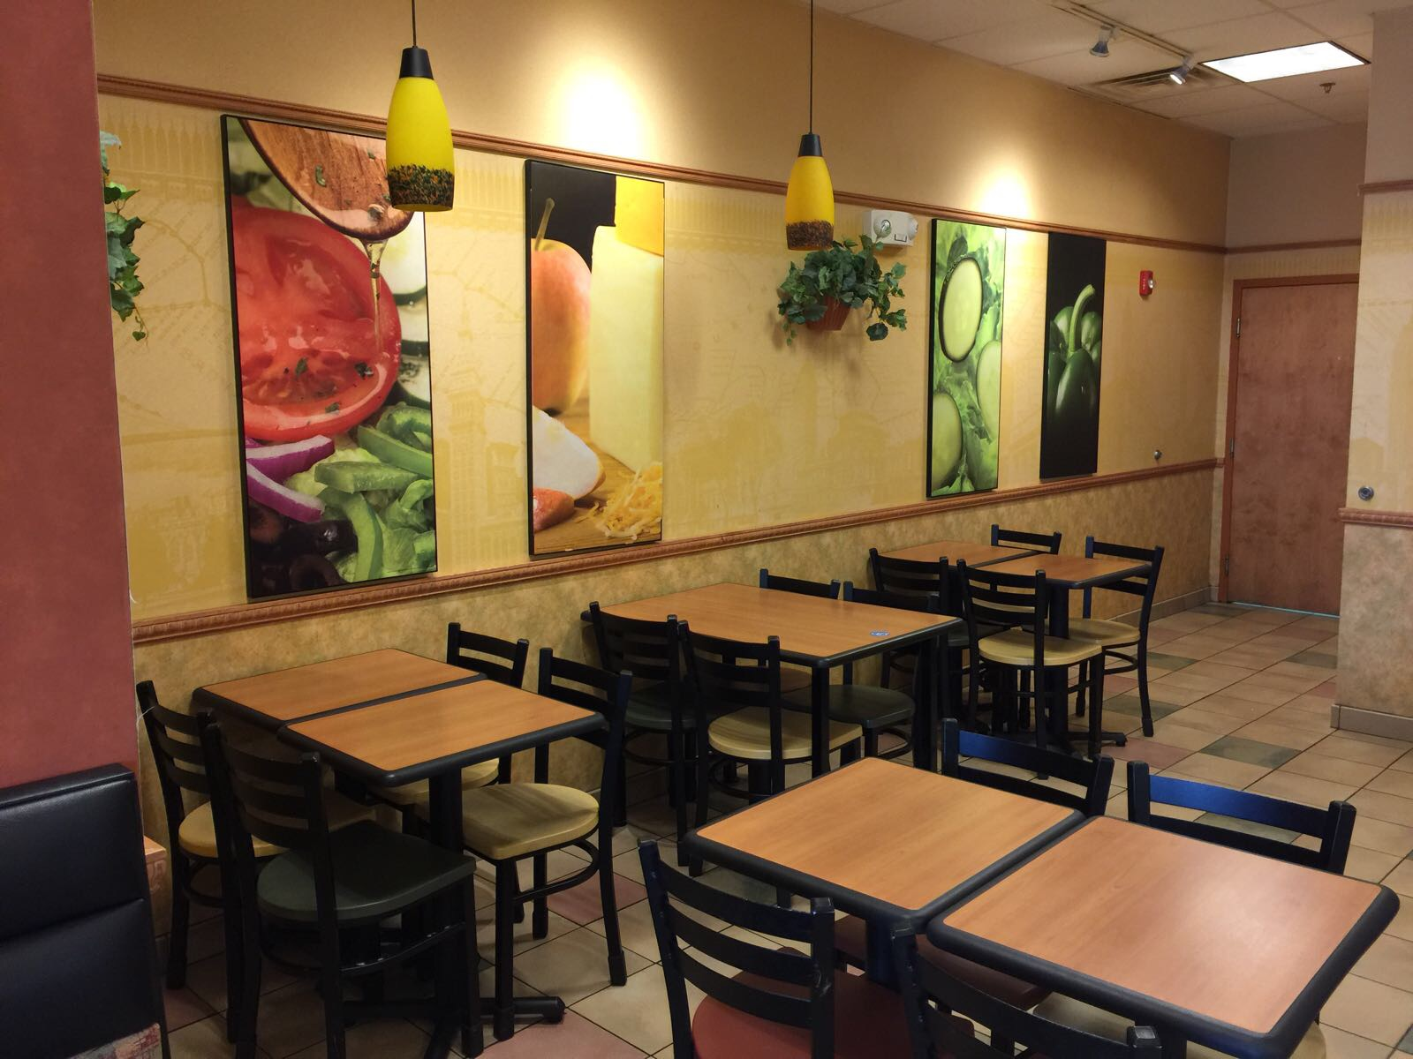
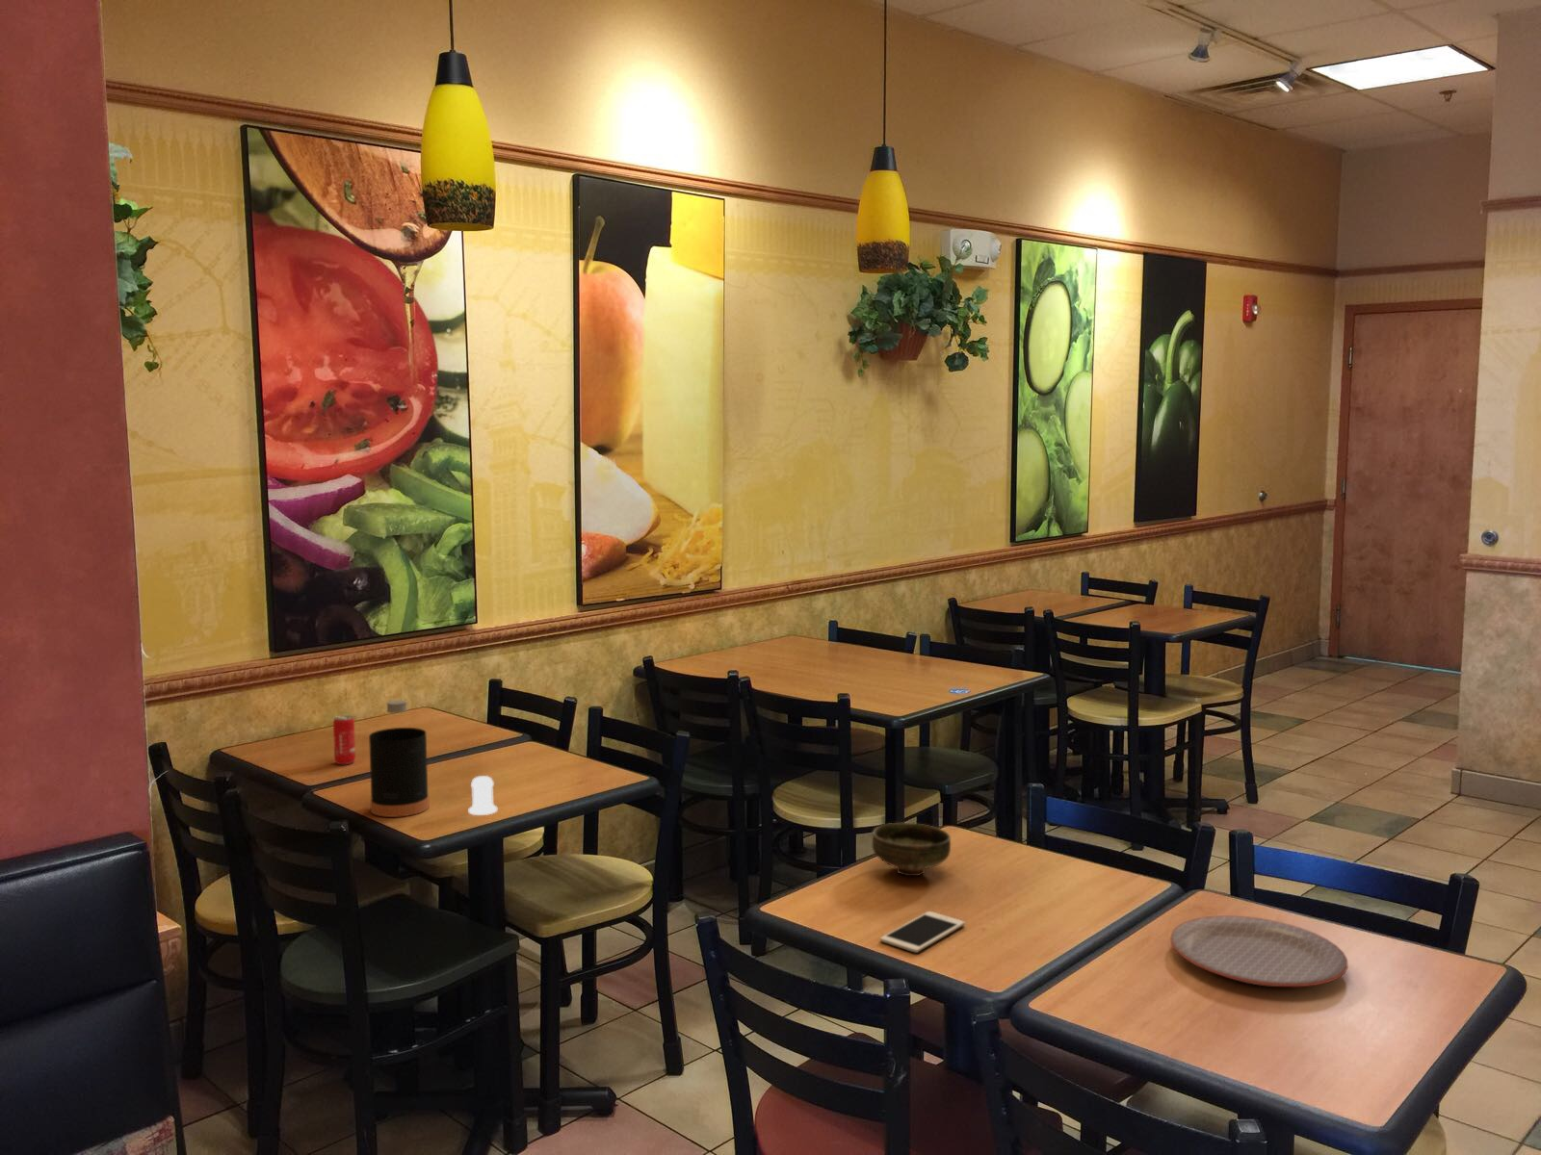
+ bowl [871,823,951,877]
+ beverage can [332,715,357,766]
+ salt shaker [468,775,497,817]
+ plate [1170,915,1349,988]
+ cell phone [880,910,966,954]
+ bottle [368,699,431,818]
